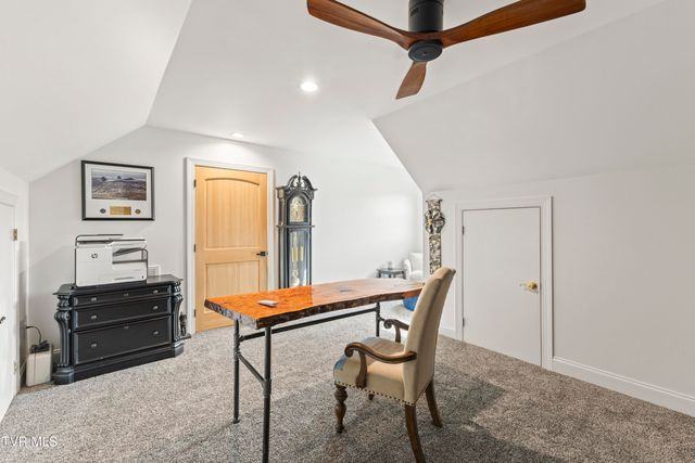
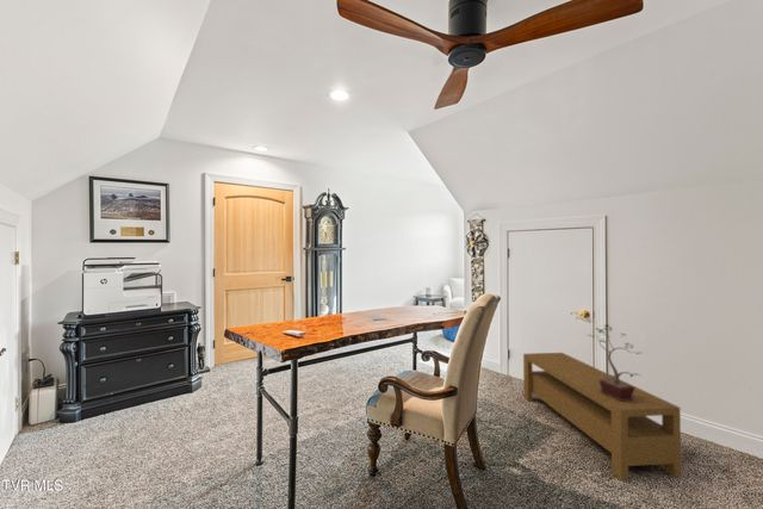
+ tv stand [522,352,682,482]
+ potted plant [585,323,644,401]
